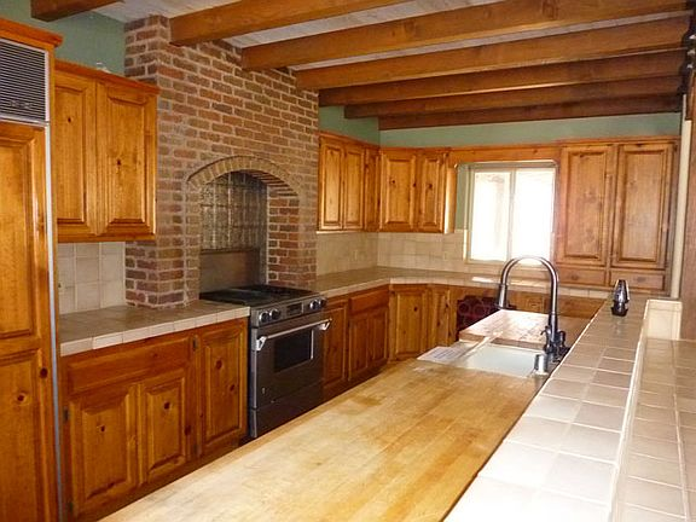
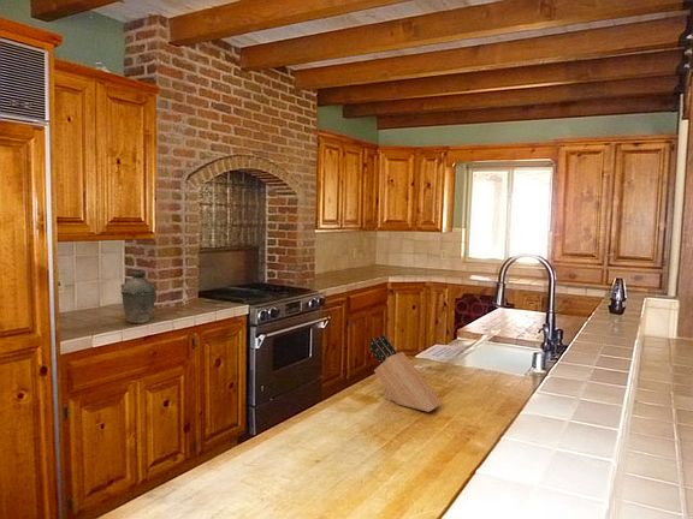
+ kettle [119,268,158,324]
+ knife block [369,333,444,413]
